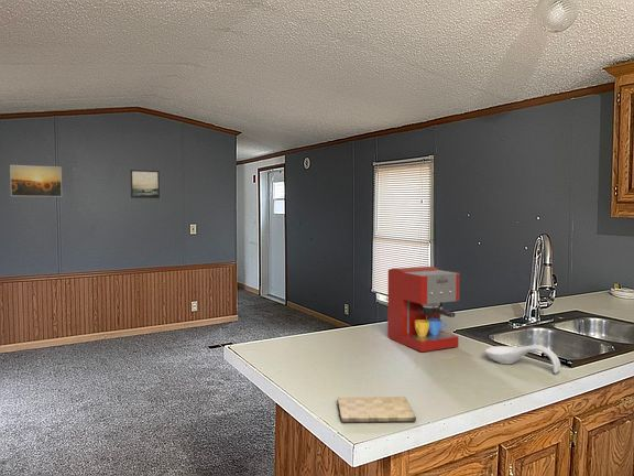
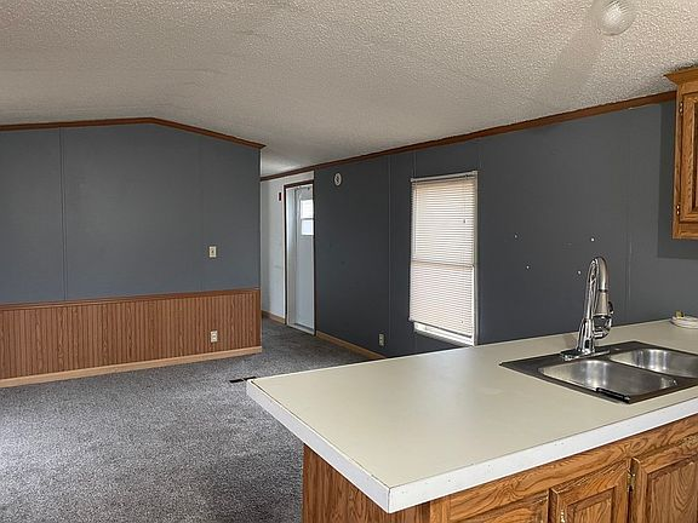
- coffee maker [386,266,460,353]
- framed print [9,164,63,198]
- spoon rest [484,344,562,374]
- cutting board [336,396,417,423]
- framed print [130,169,161,199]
